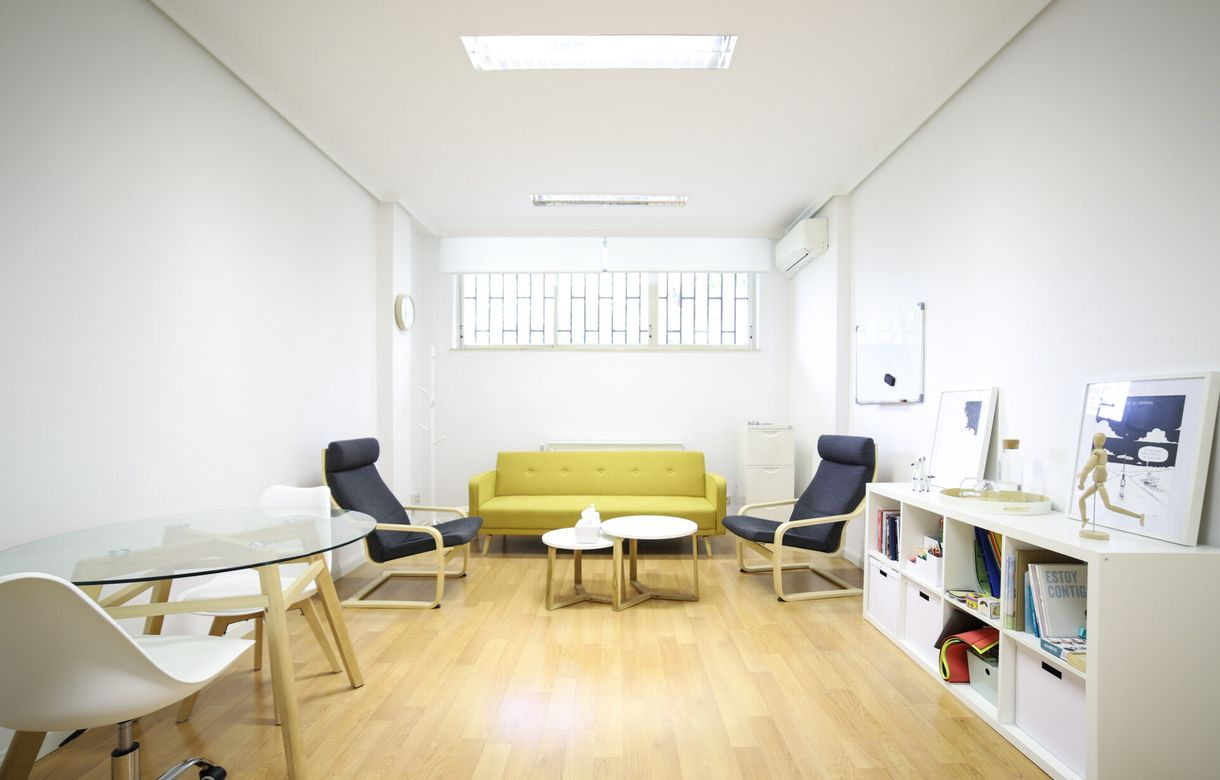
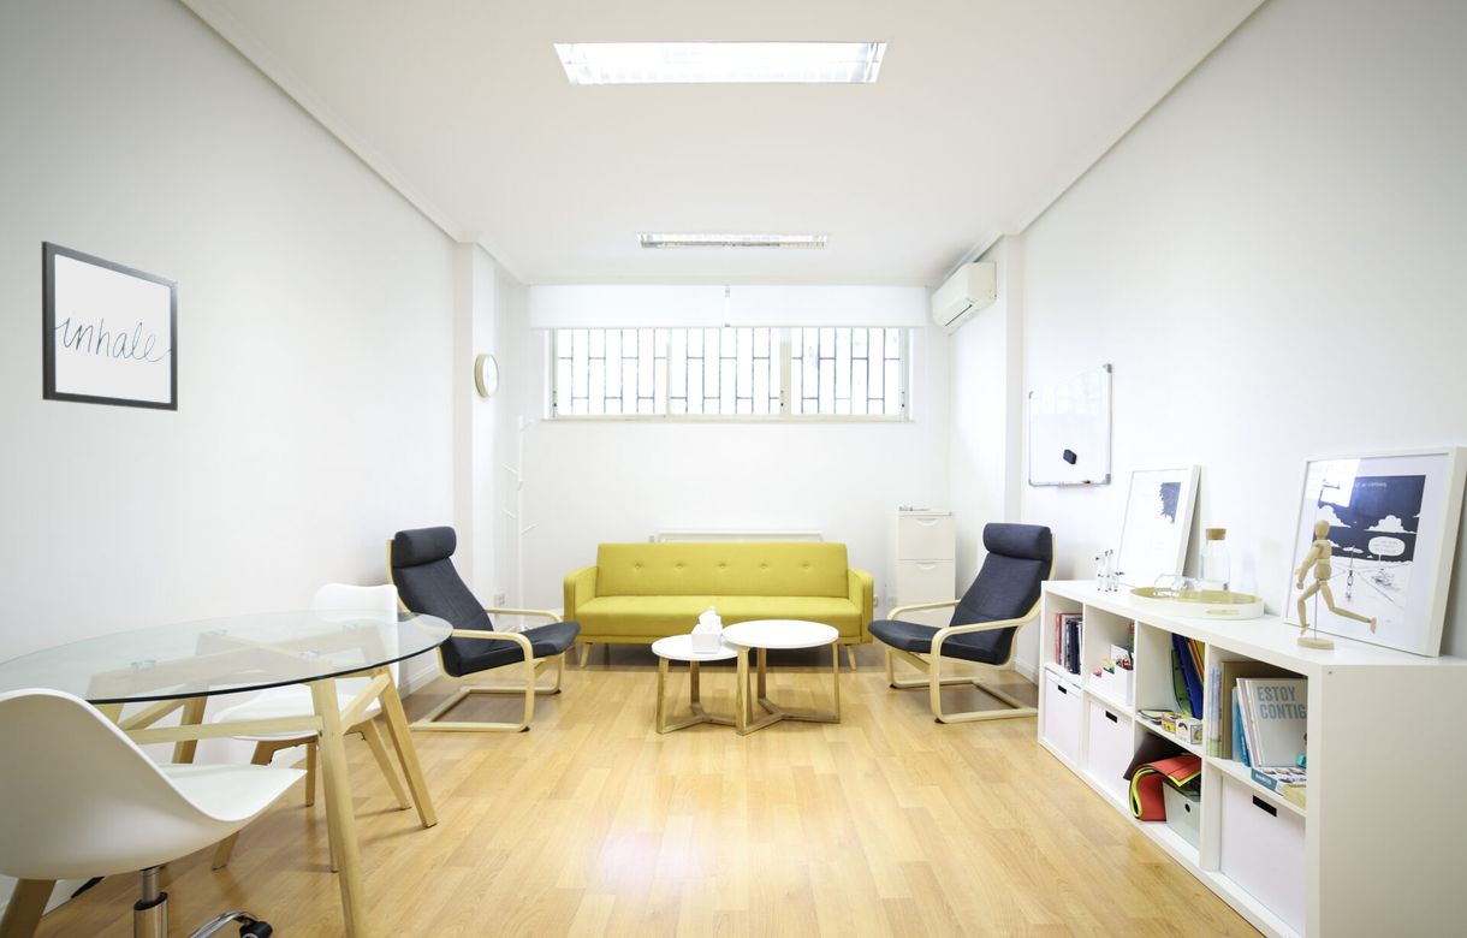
+ wall art [41,241,179,412]
